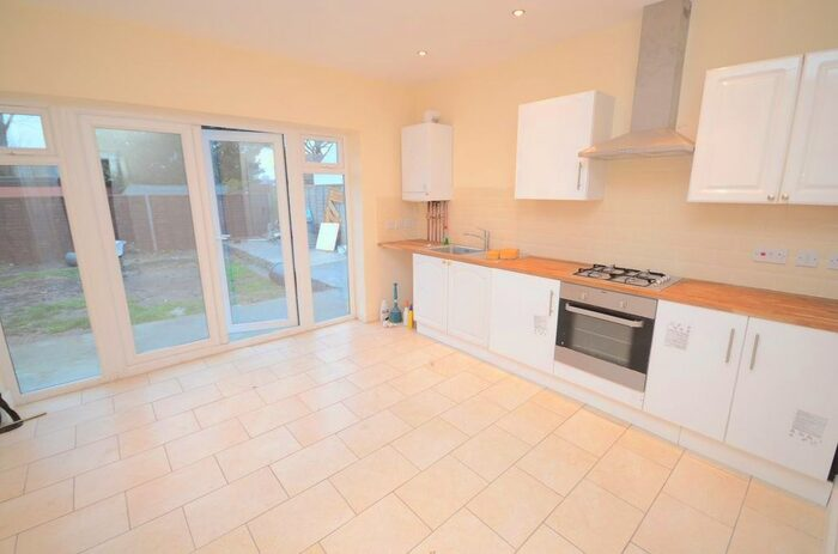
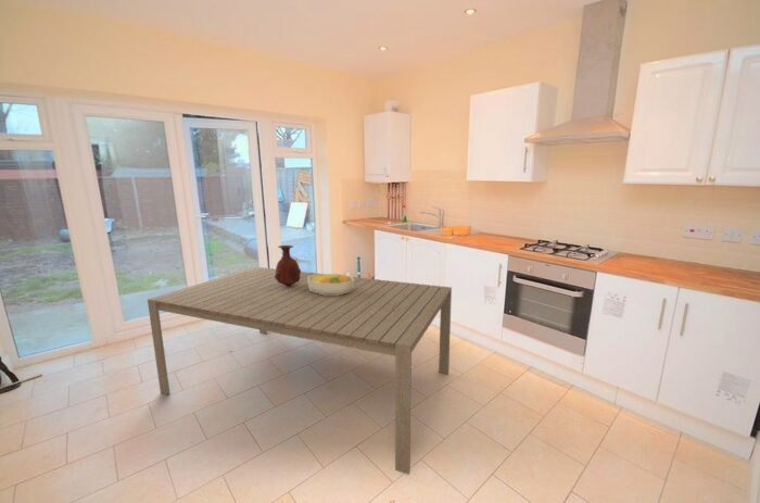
+ dining table [147,266,453,476]
+ vase [275,244,302,287]
+ fruit bowl [308,273,354,295]
